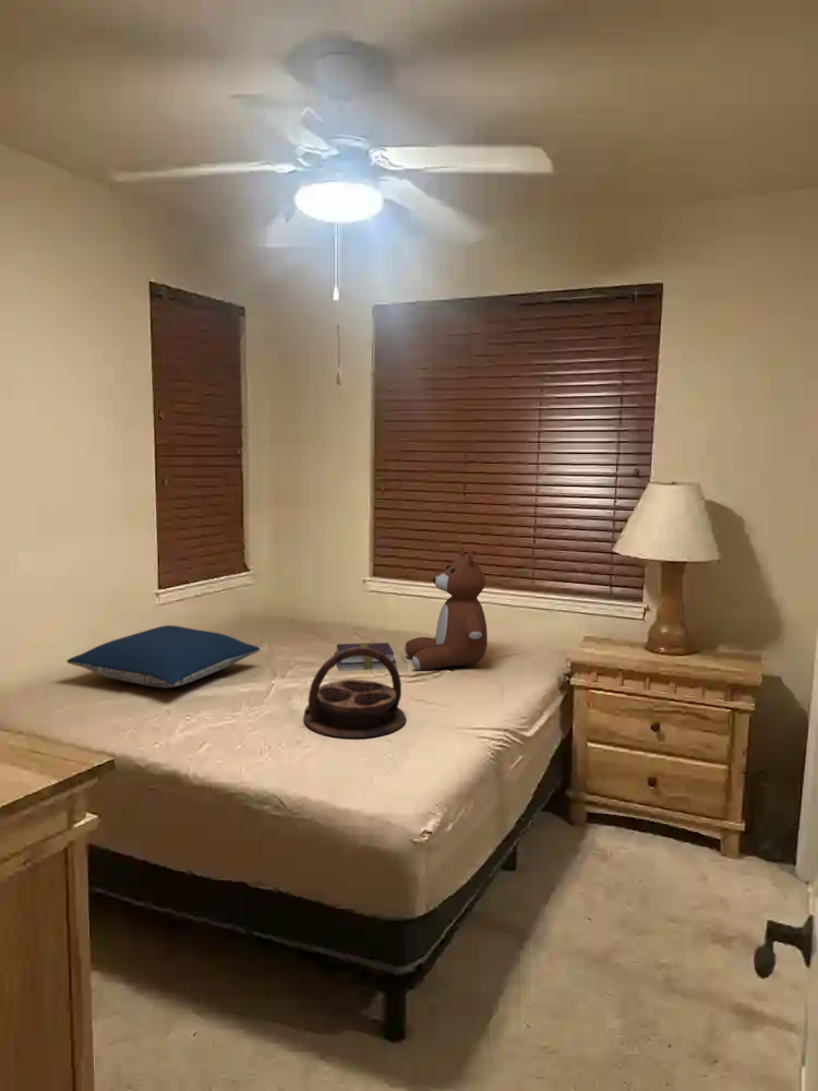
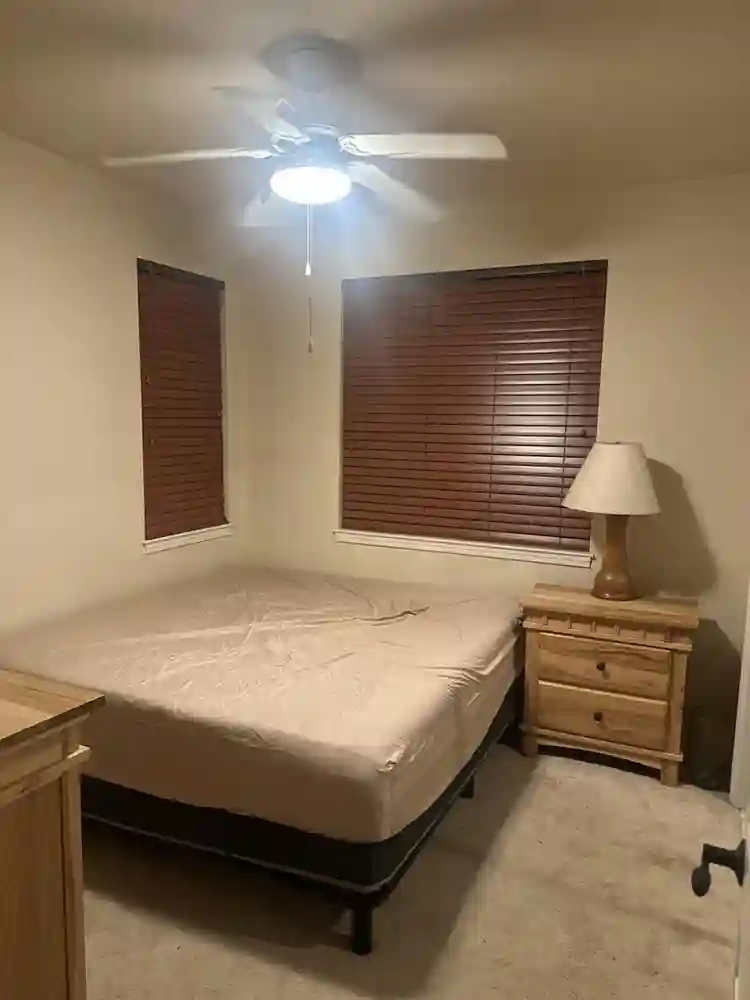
- teddy bear [404,544,489,671]
- serving tray [303,647,407,739]
- pillow [65,624,261,690]
- book [334,642,397,672]
